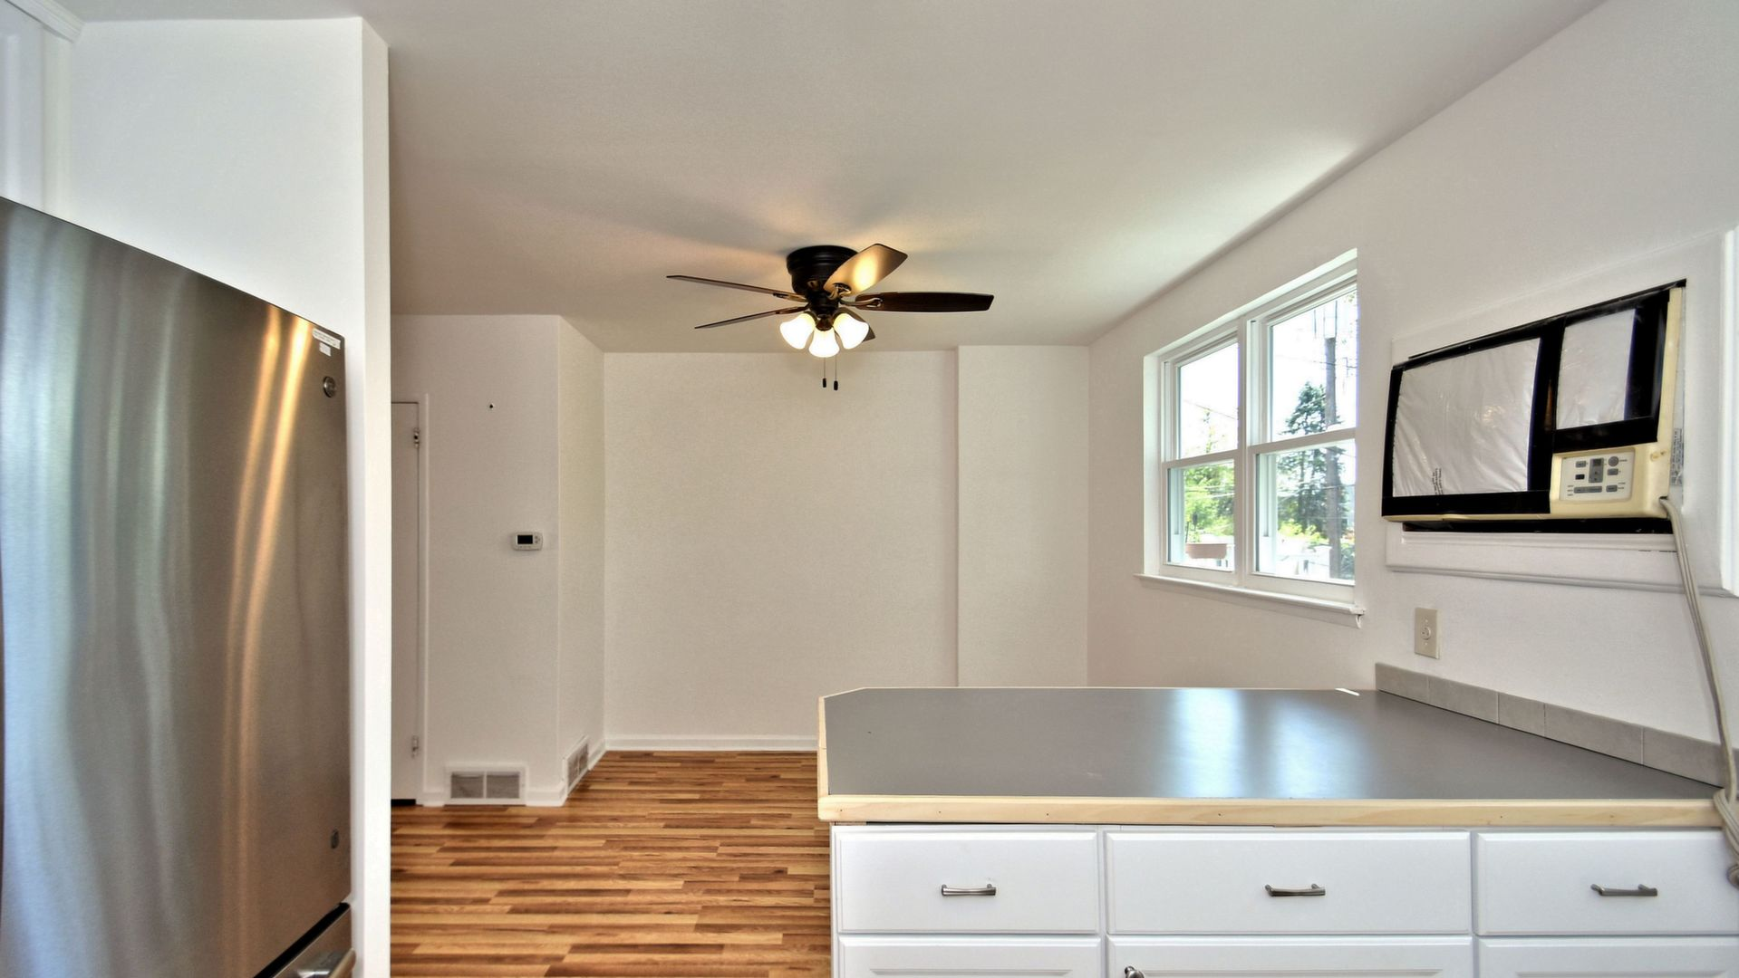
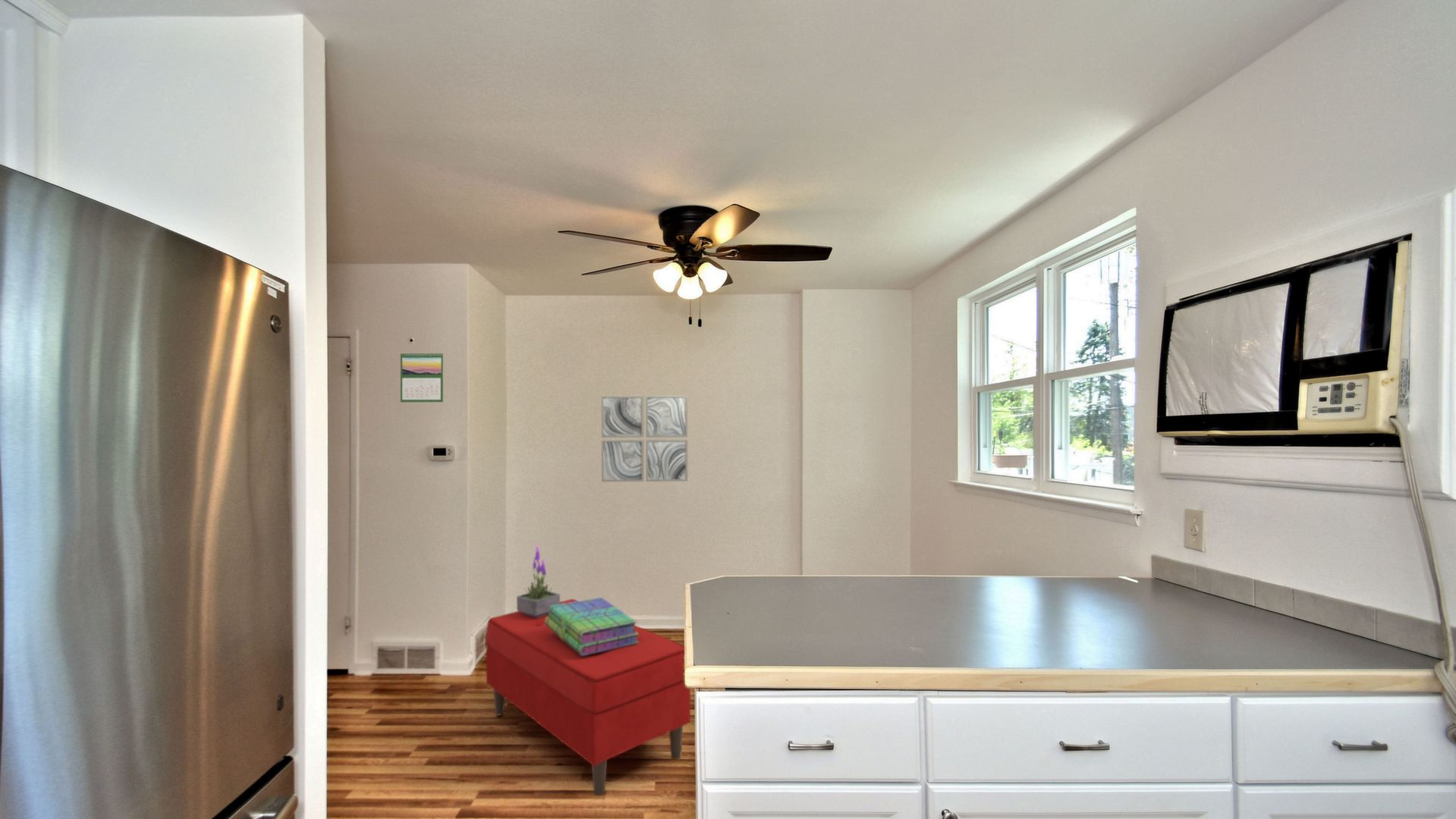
+ wall art [601,395,689,482]
+ calendar [400,350,445,403]
+ bench [485,598,691,796]
+ stack of books [545,597,640,656]
+ potted plant [516,542,561,618]
